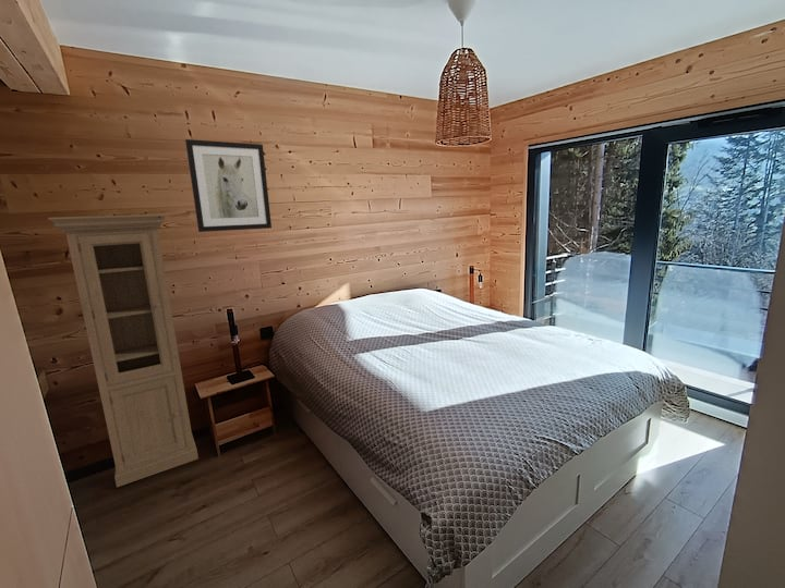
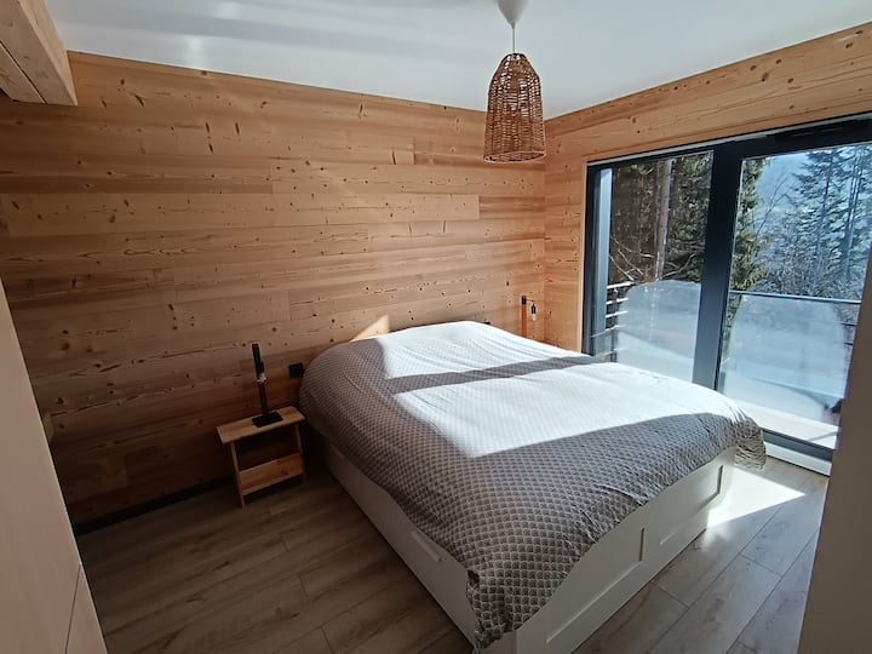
- wall art [184,138,273,233]
- cabinet [47,213,200,488]
